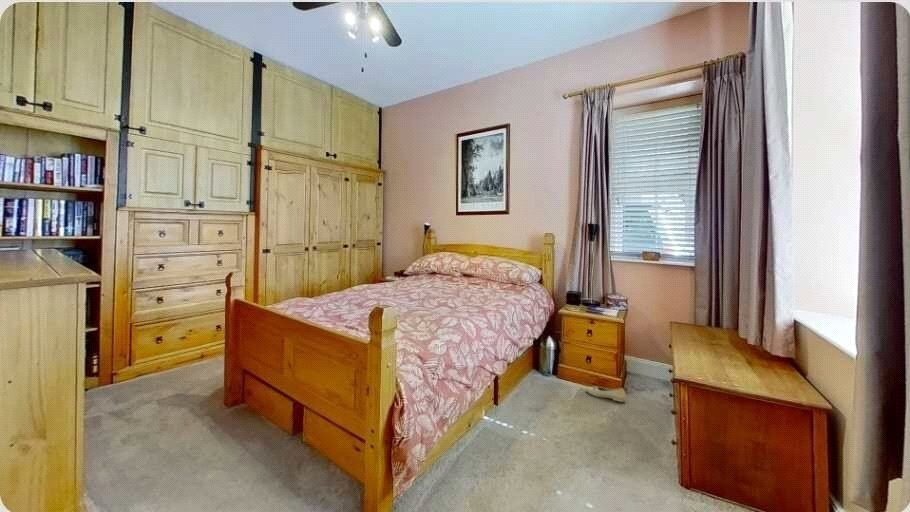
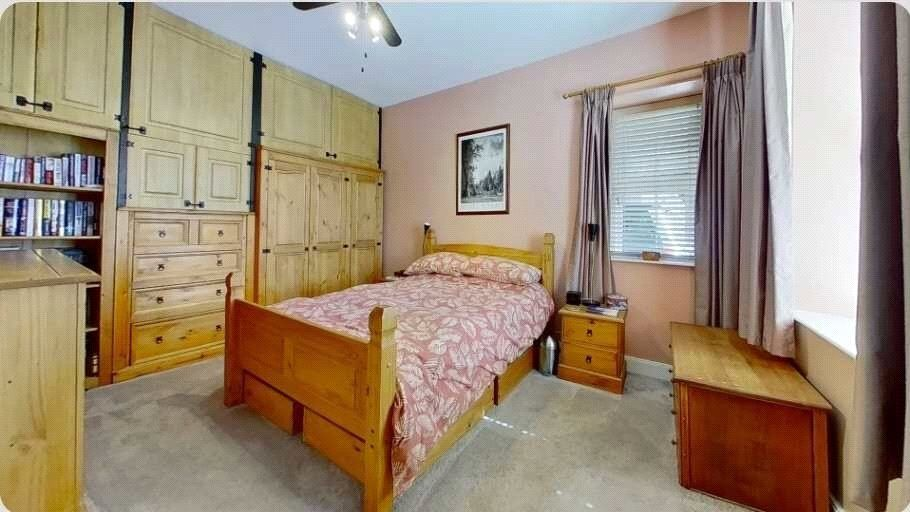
- shoe [585,385,627,403]
